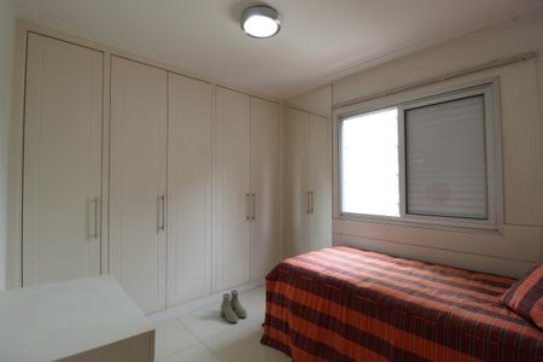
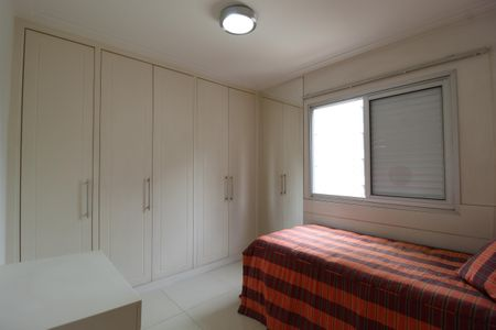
- boots [220,290,247,323]
